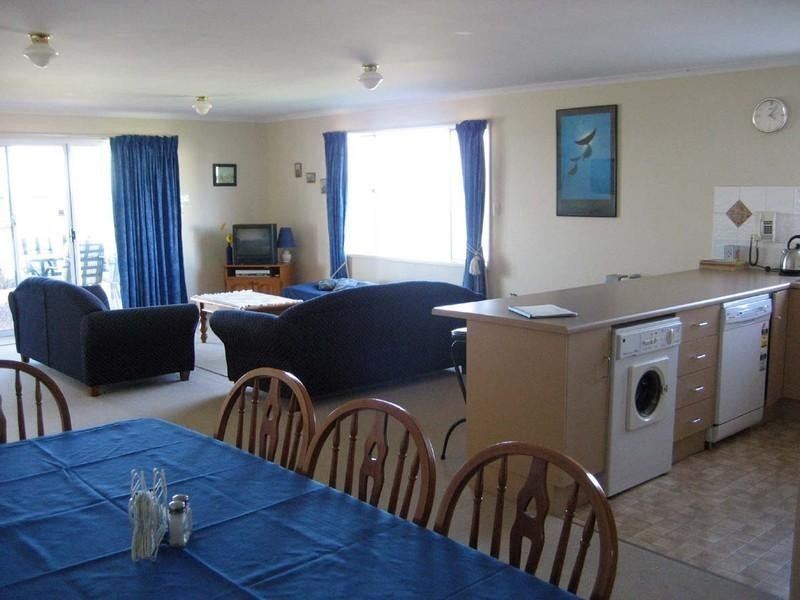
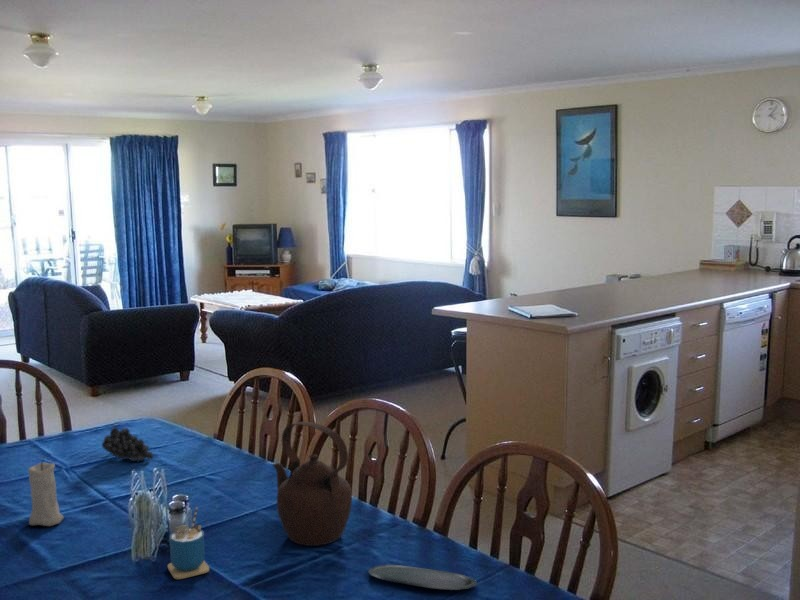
+ oval tray [368,564,478,591]
+ fruit [100,426,154,462]
+ cup [167,506,210,580]
+ candle [27,458,65,527]
+ teapot [271,421,353,547]
